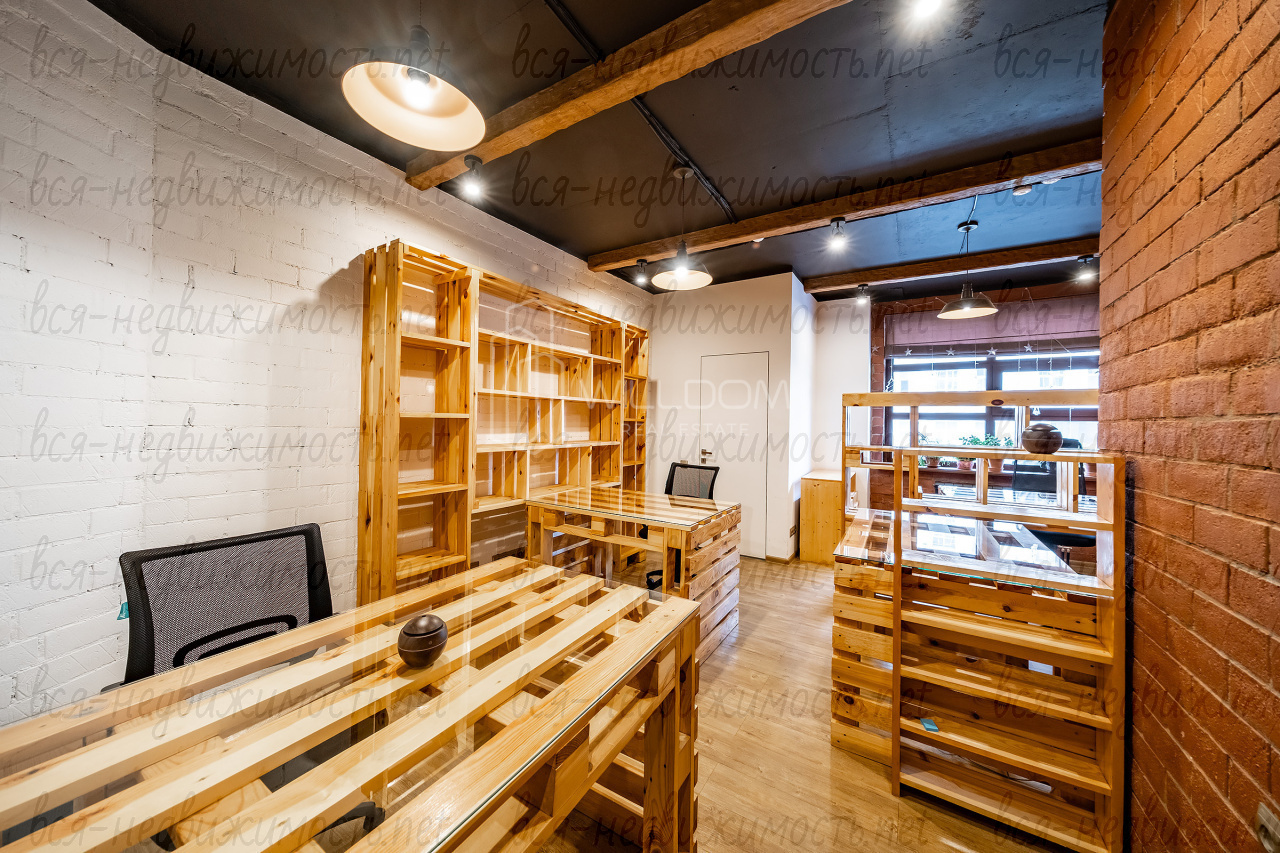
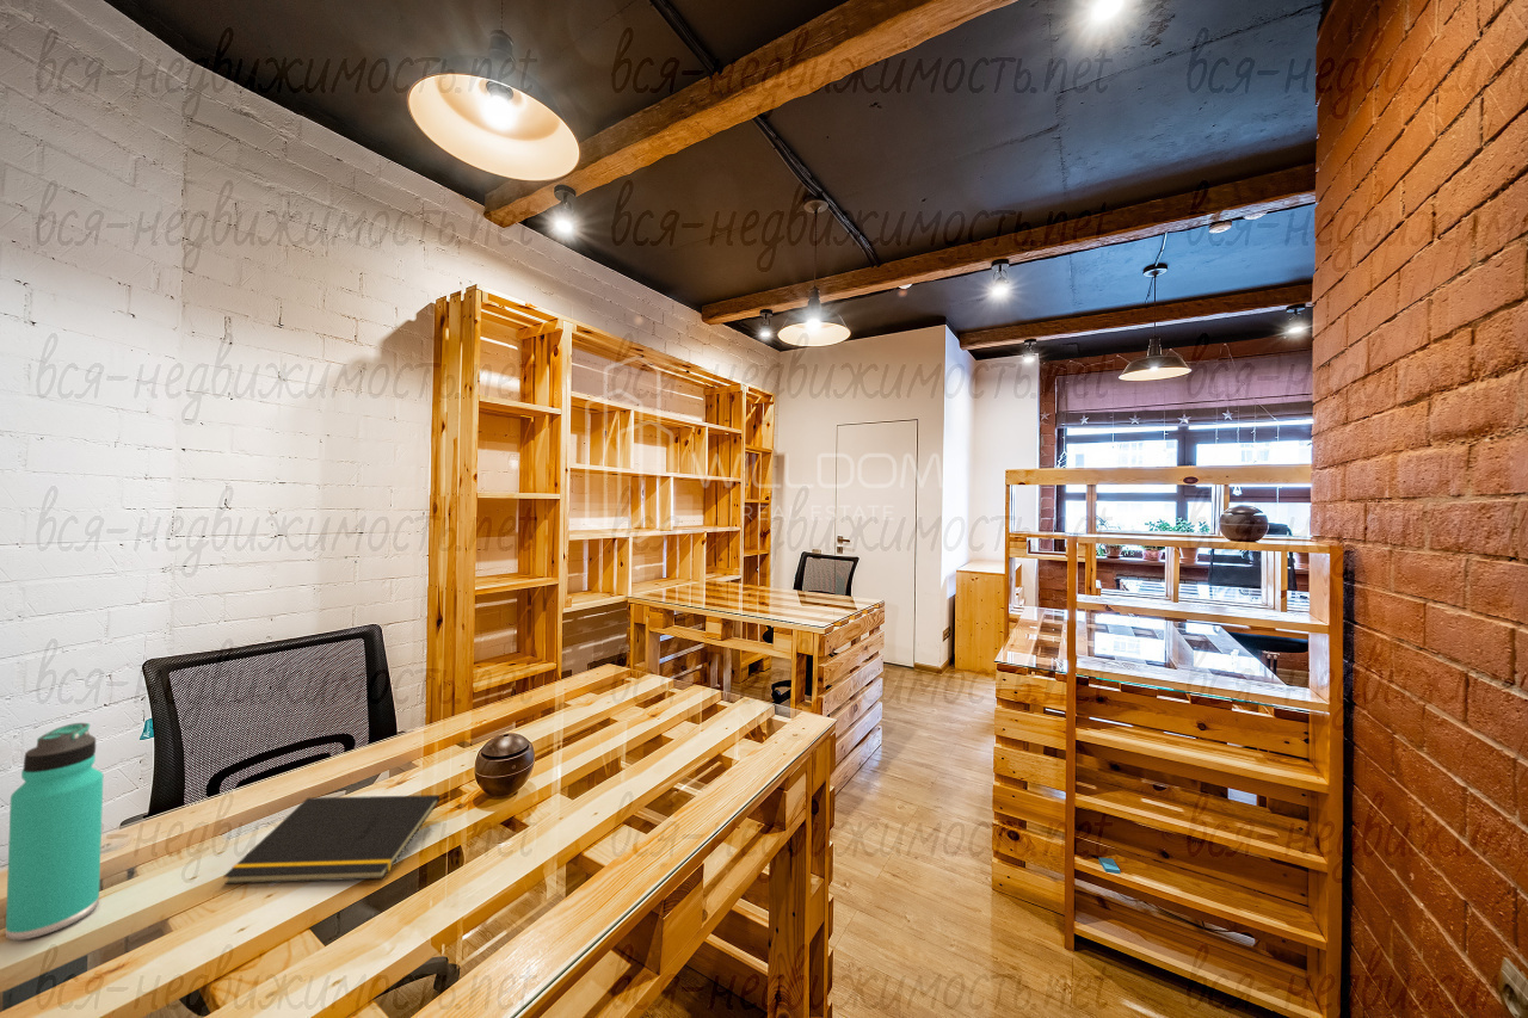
+ thermos bottle [5,722,104,942]
+ notepad [222,794,440,886]
